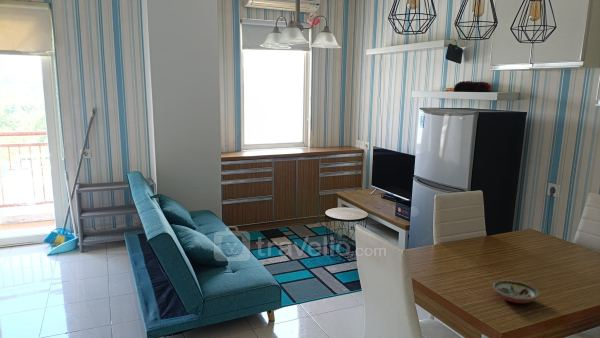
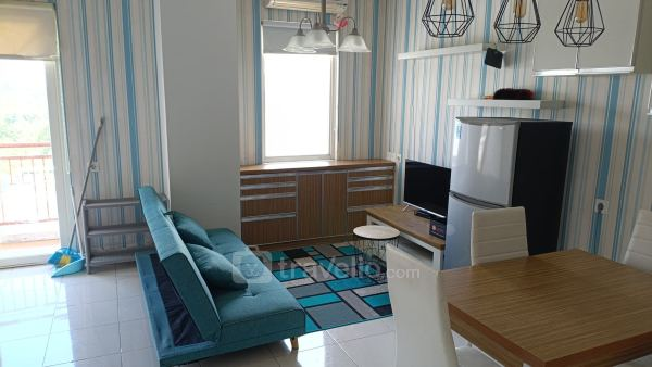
- decorative bowl [492,279,540,304]
